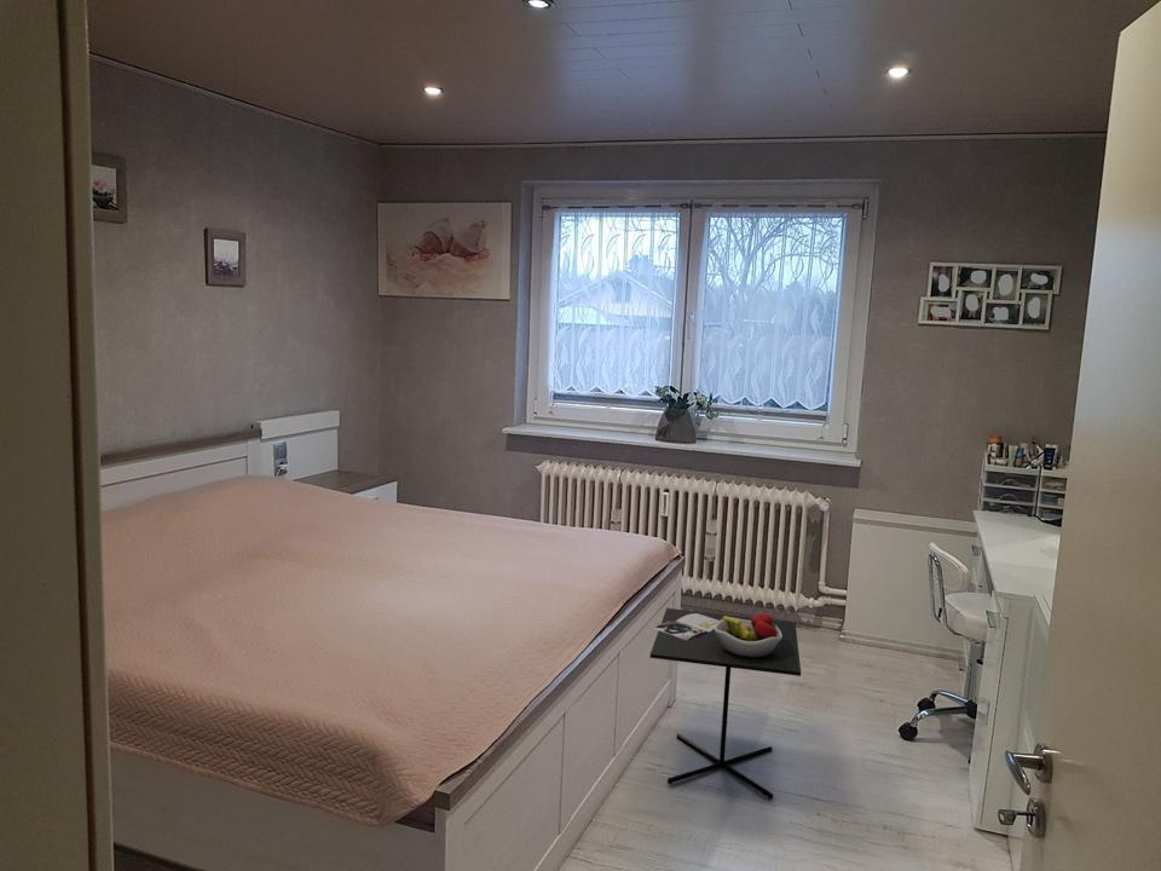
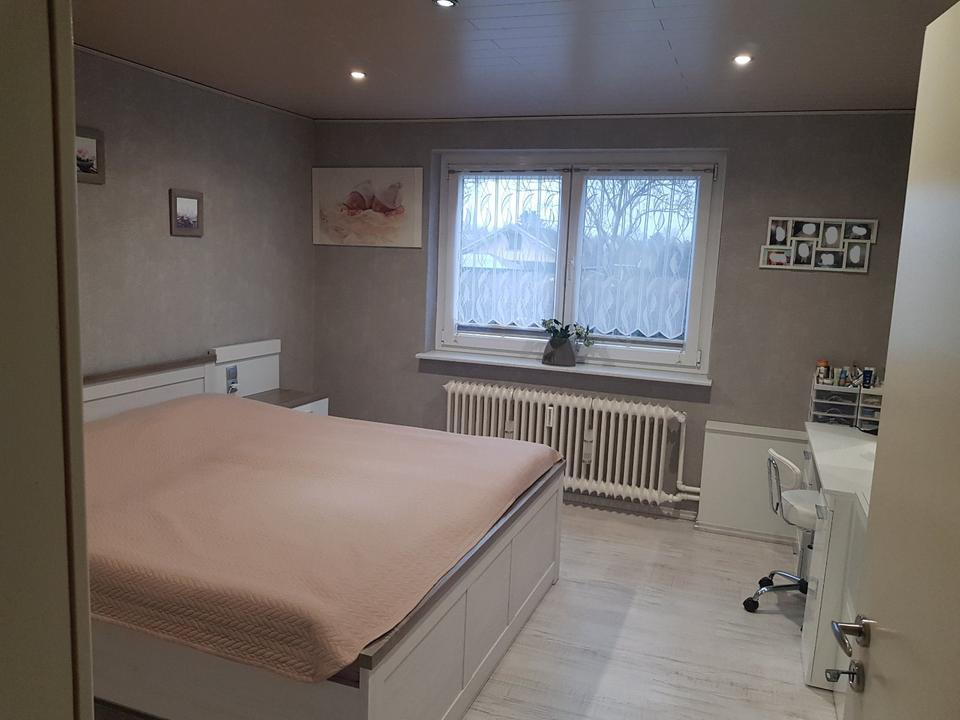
- kitchen table [648,607,802,801]
